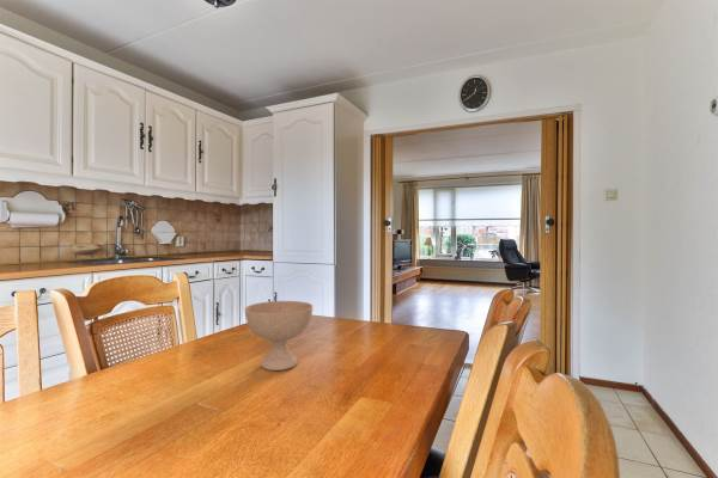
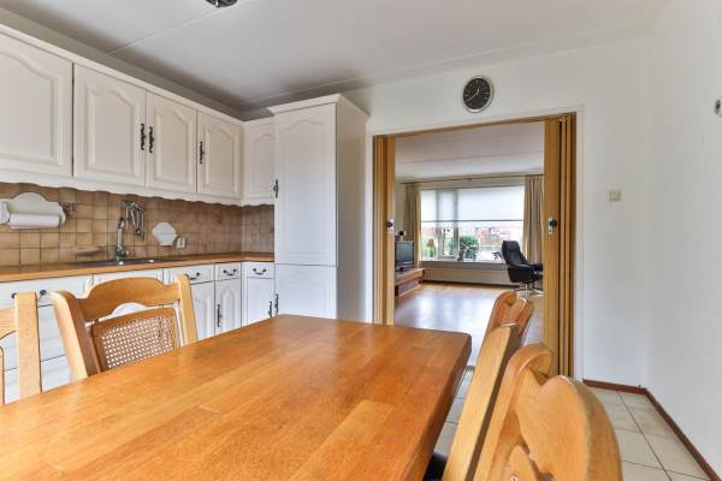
- bowl [244,300,314,372]
